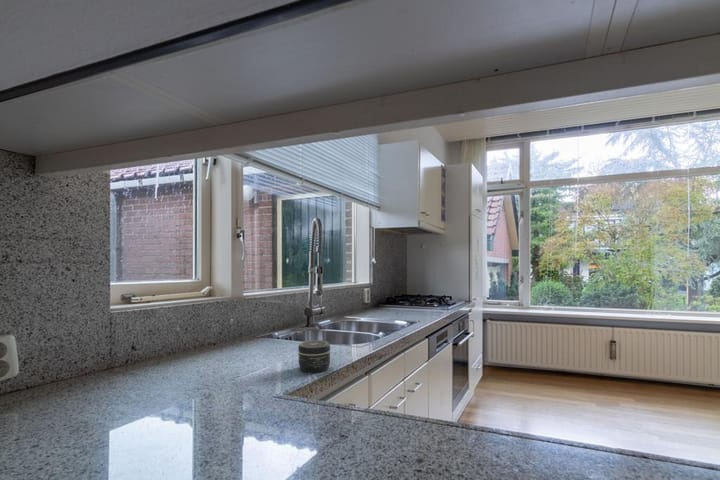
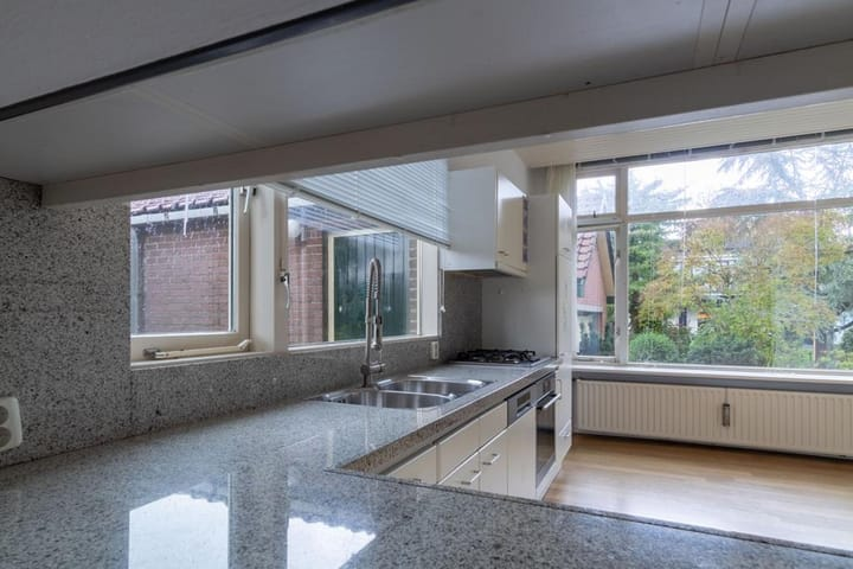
- jar [297,339,331,373]
